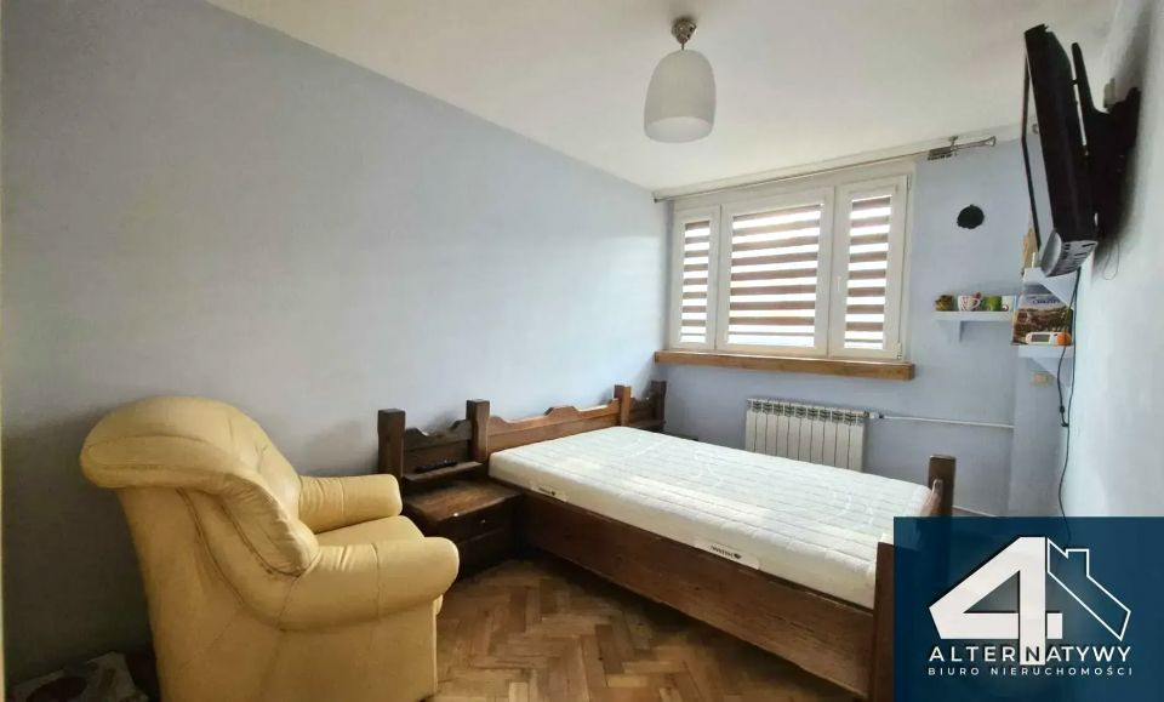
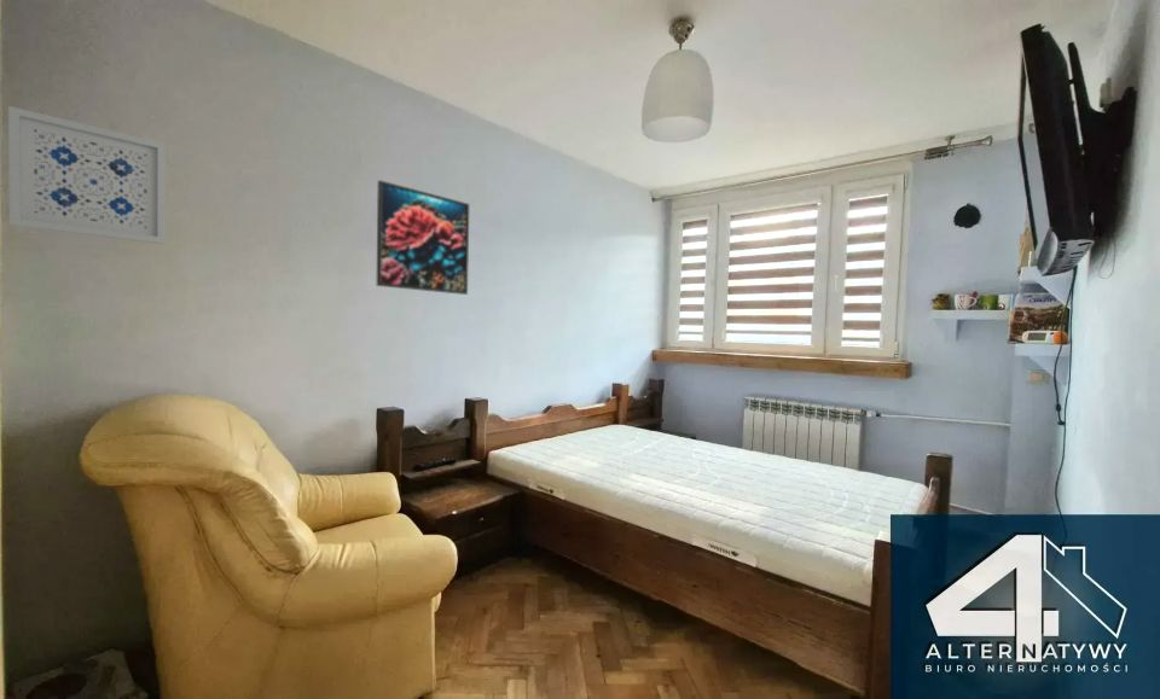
+ wall art [7,105,167,245]
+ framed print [376,179,470,296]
